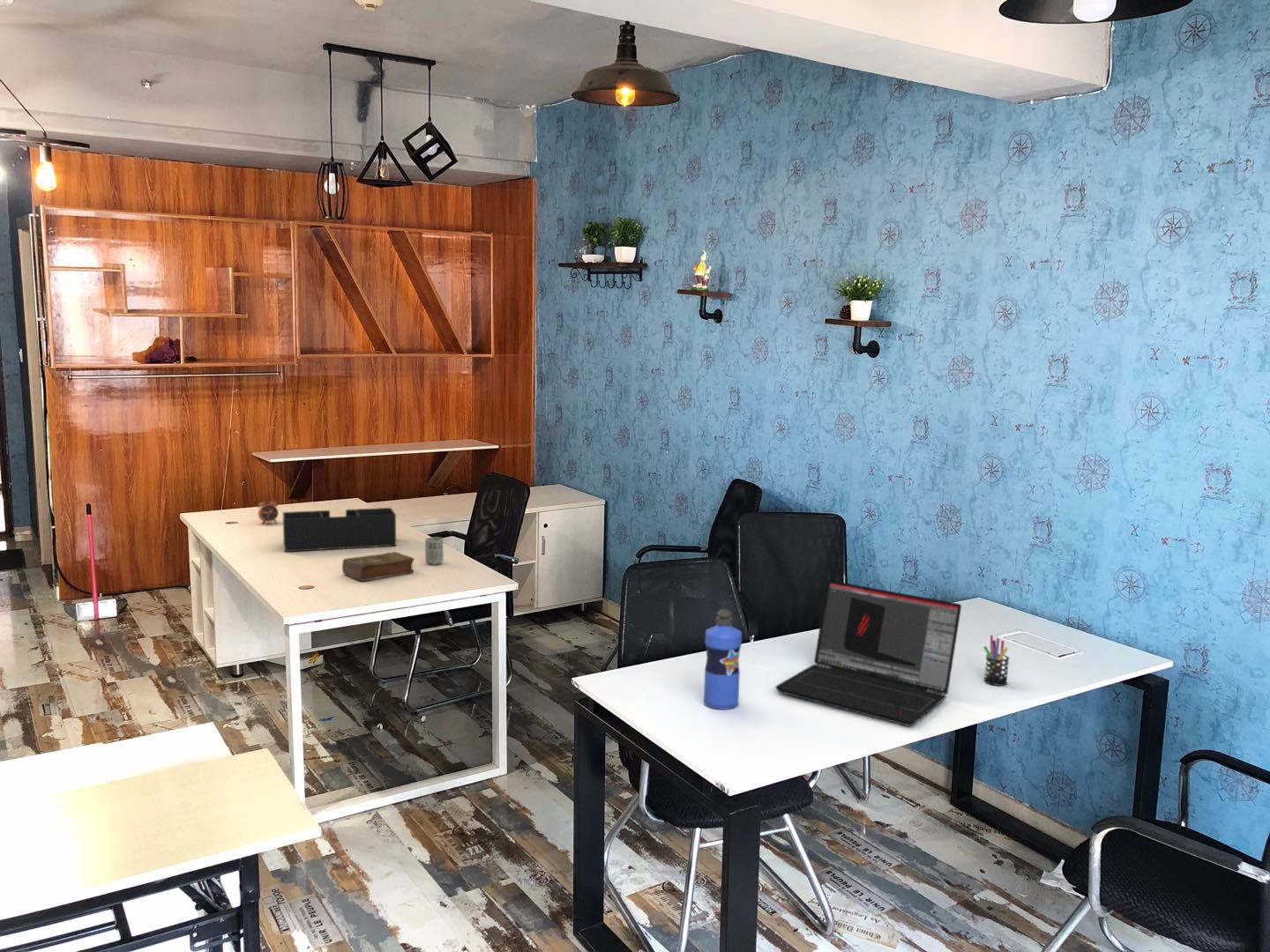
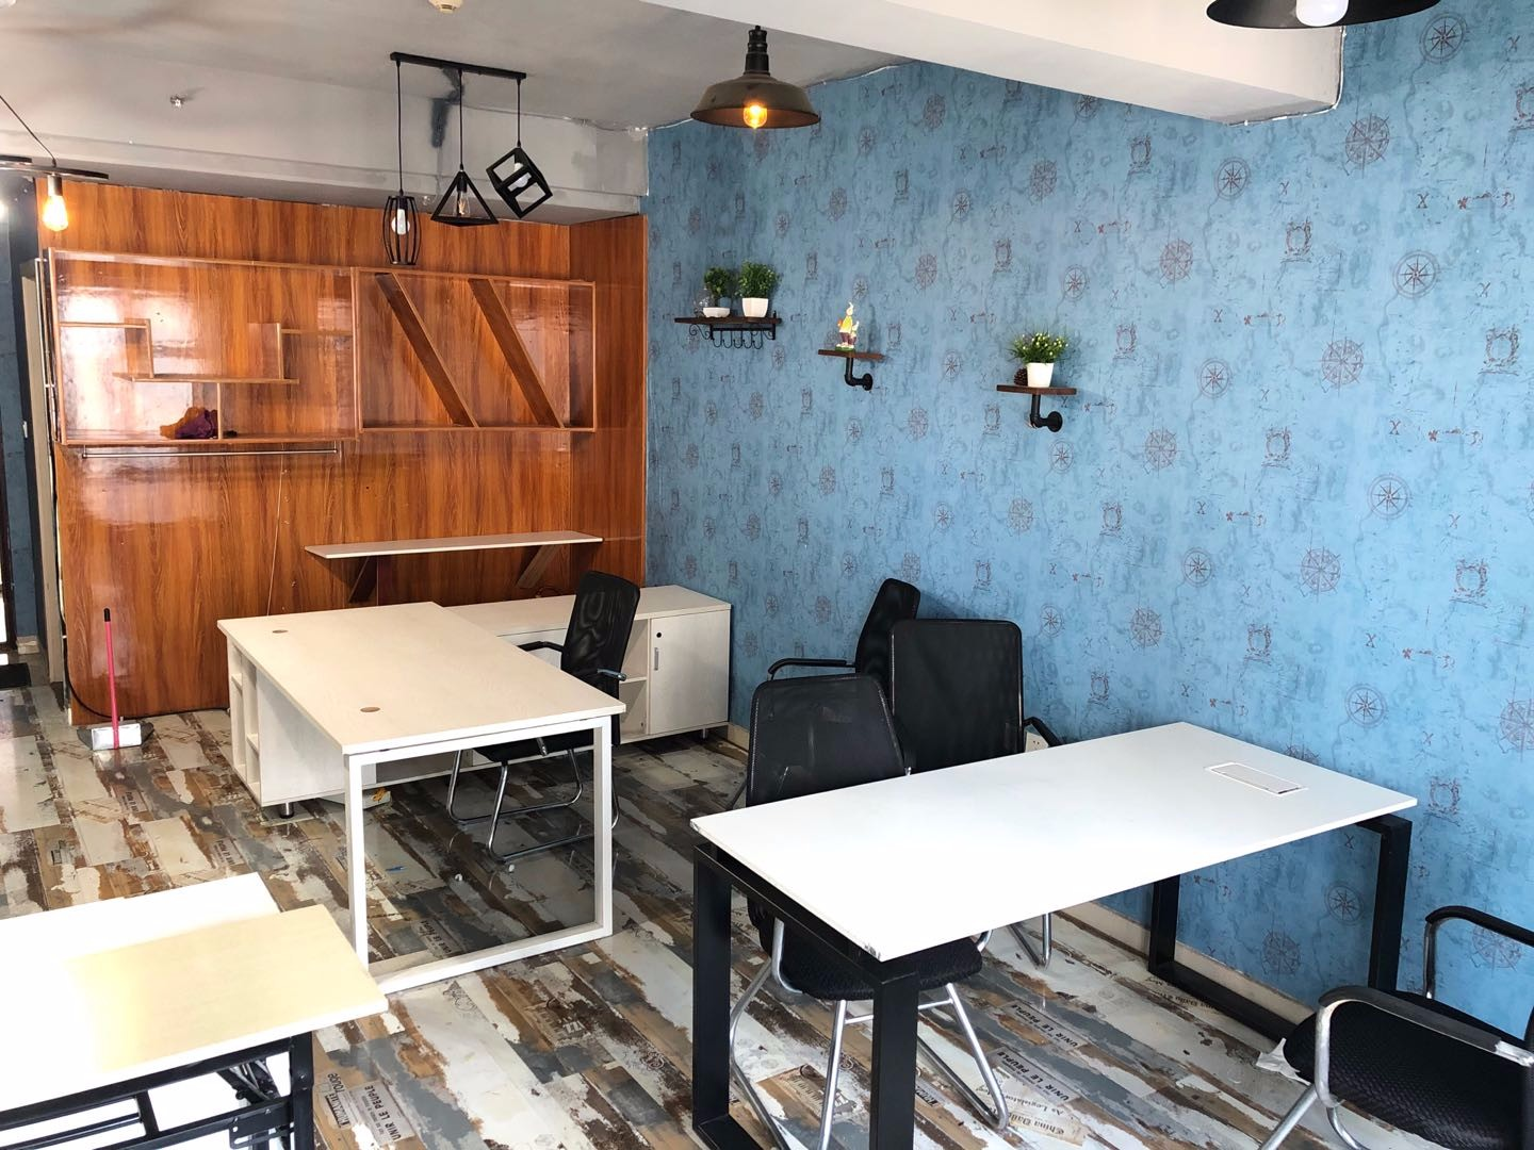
- alarm clock [257,496,280,525]
- laptop [774,579,962,726]
- pen holder [982,634,1010,687]
- book [341,551,415,582]
- cup [424,536,444,565]
- water bottle [703,607,743,710]
- desk organizer [282,507,397,553]
